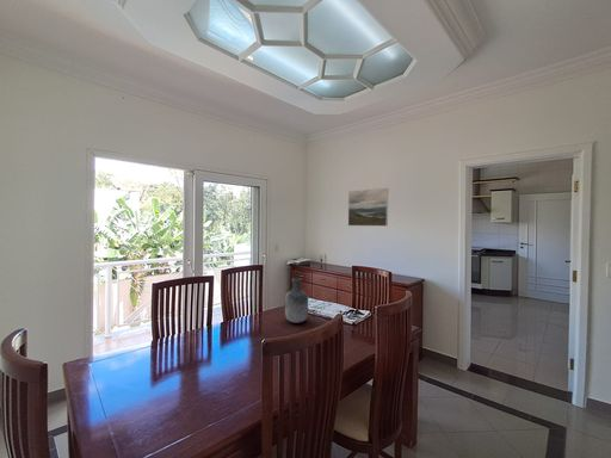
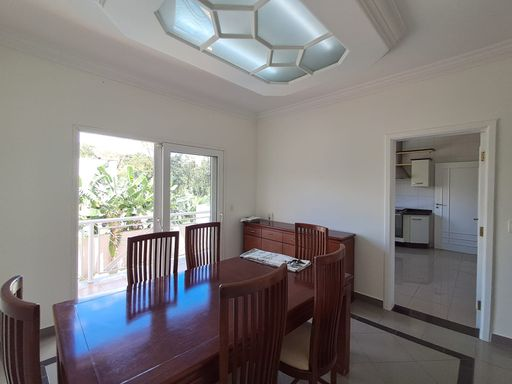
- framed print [347,187,389,228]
- vase [284,277,309,324]
